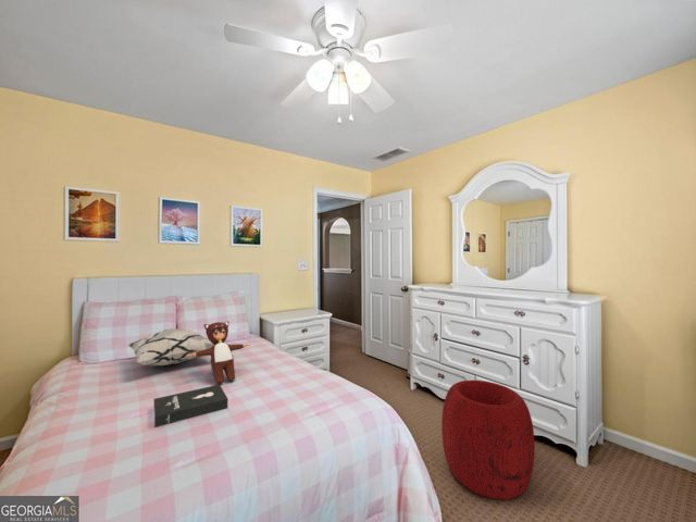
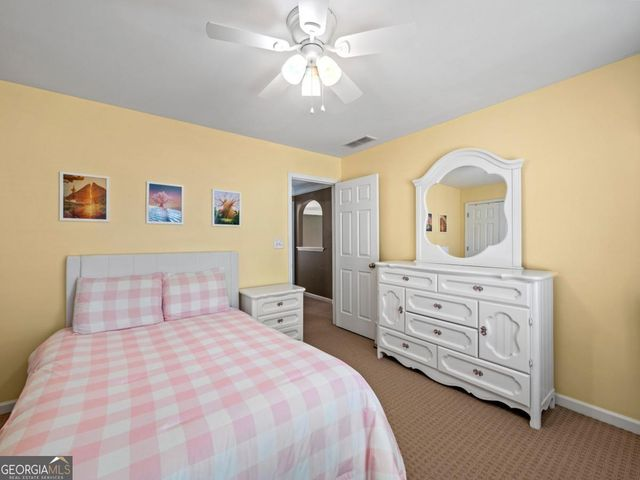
- toy figure [187,320,251,385]
- booklet [152,384,229,428]
- decorative pillow [126,327,214,368]
- pouf [440,380,536,500]
